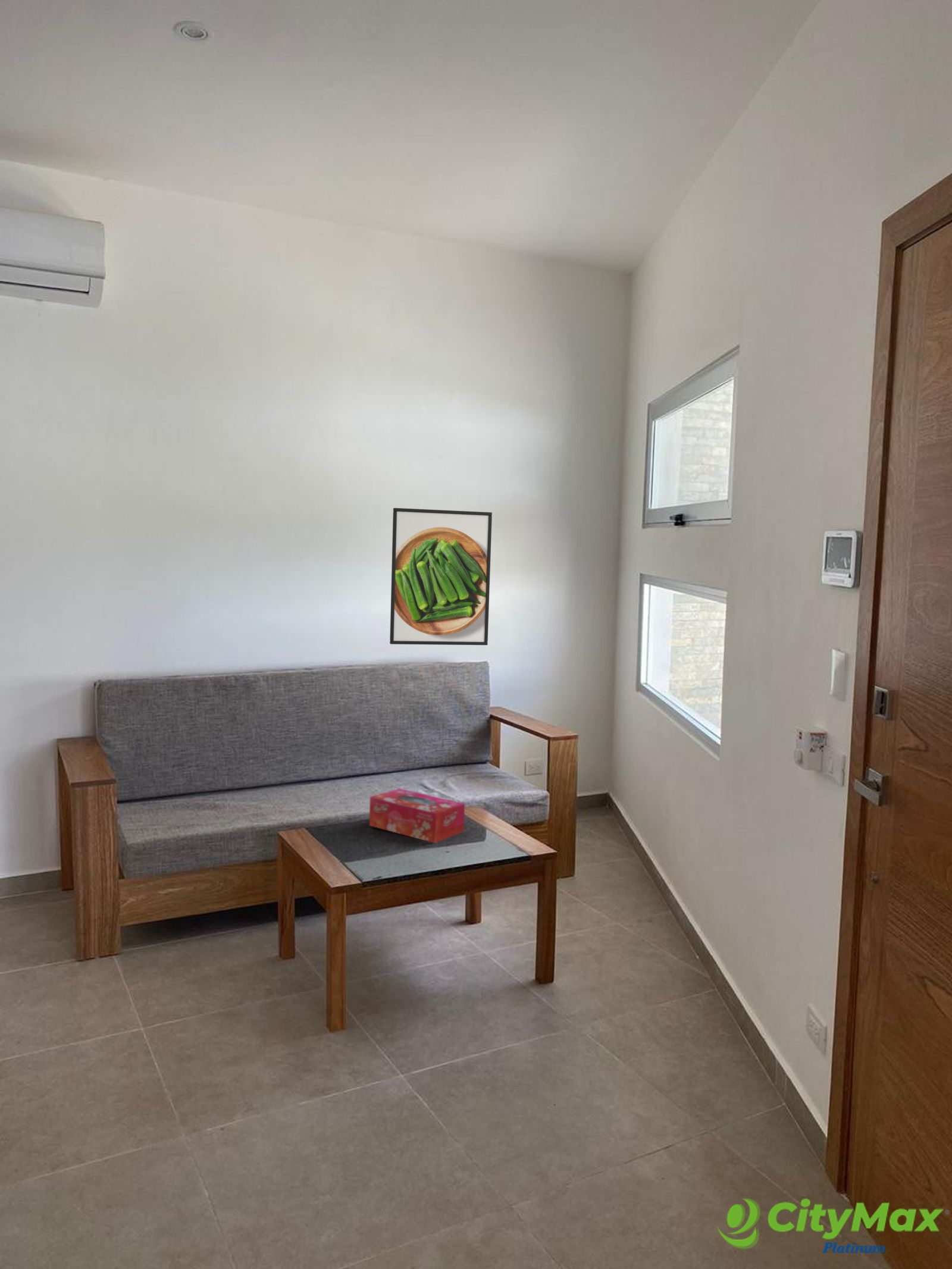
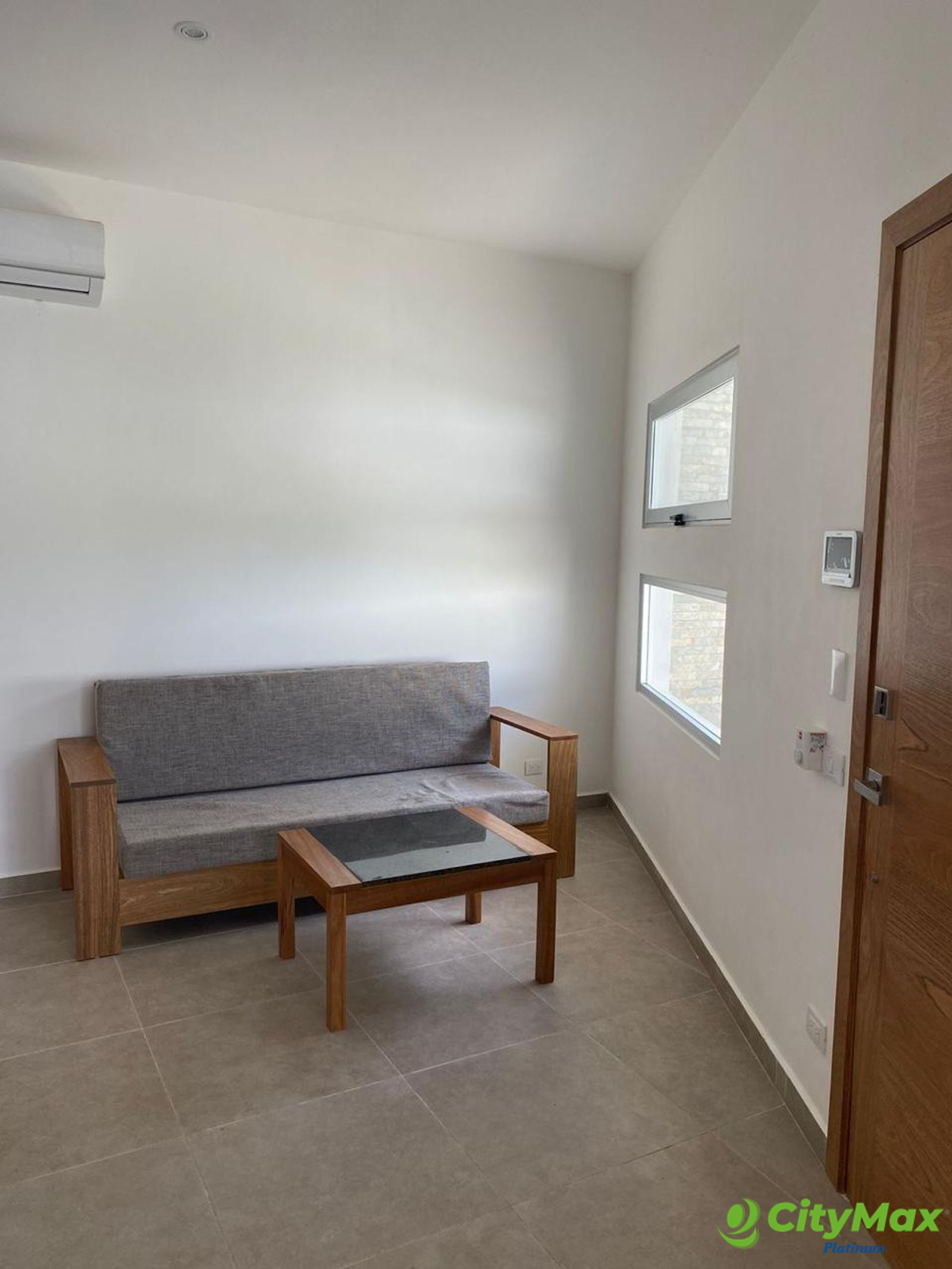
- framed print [389,507,493,646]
- tissue box [369,788,465,844]
